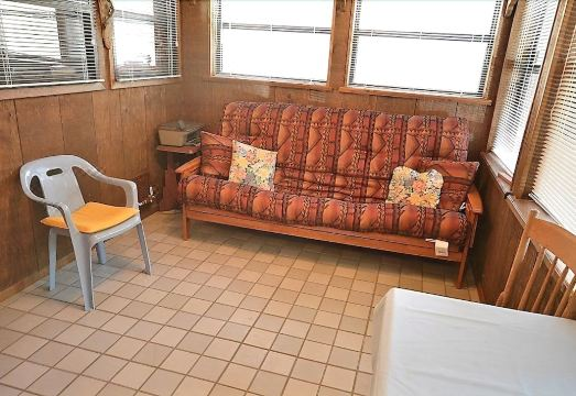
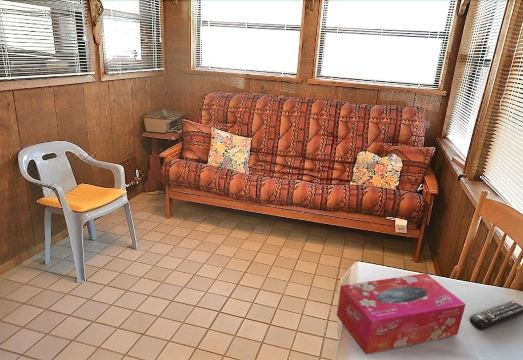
+ tissue box [336,272,466,355]
+ remote control [469,299,523,331]
